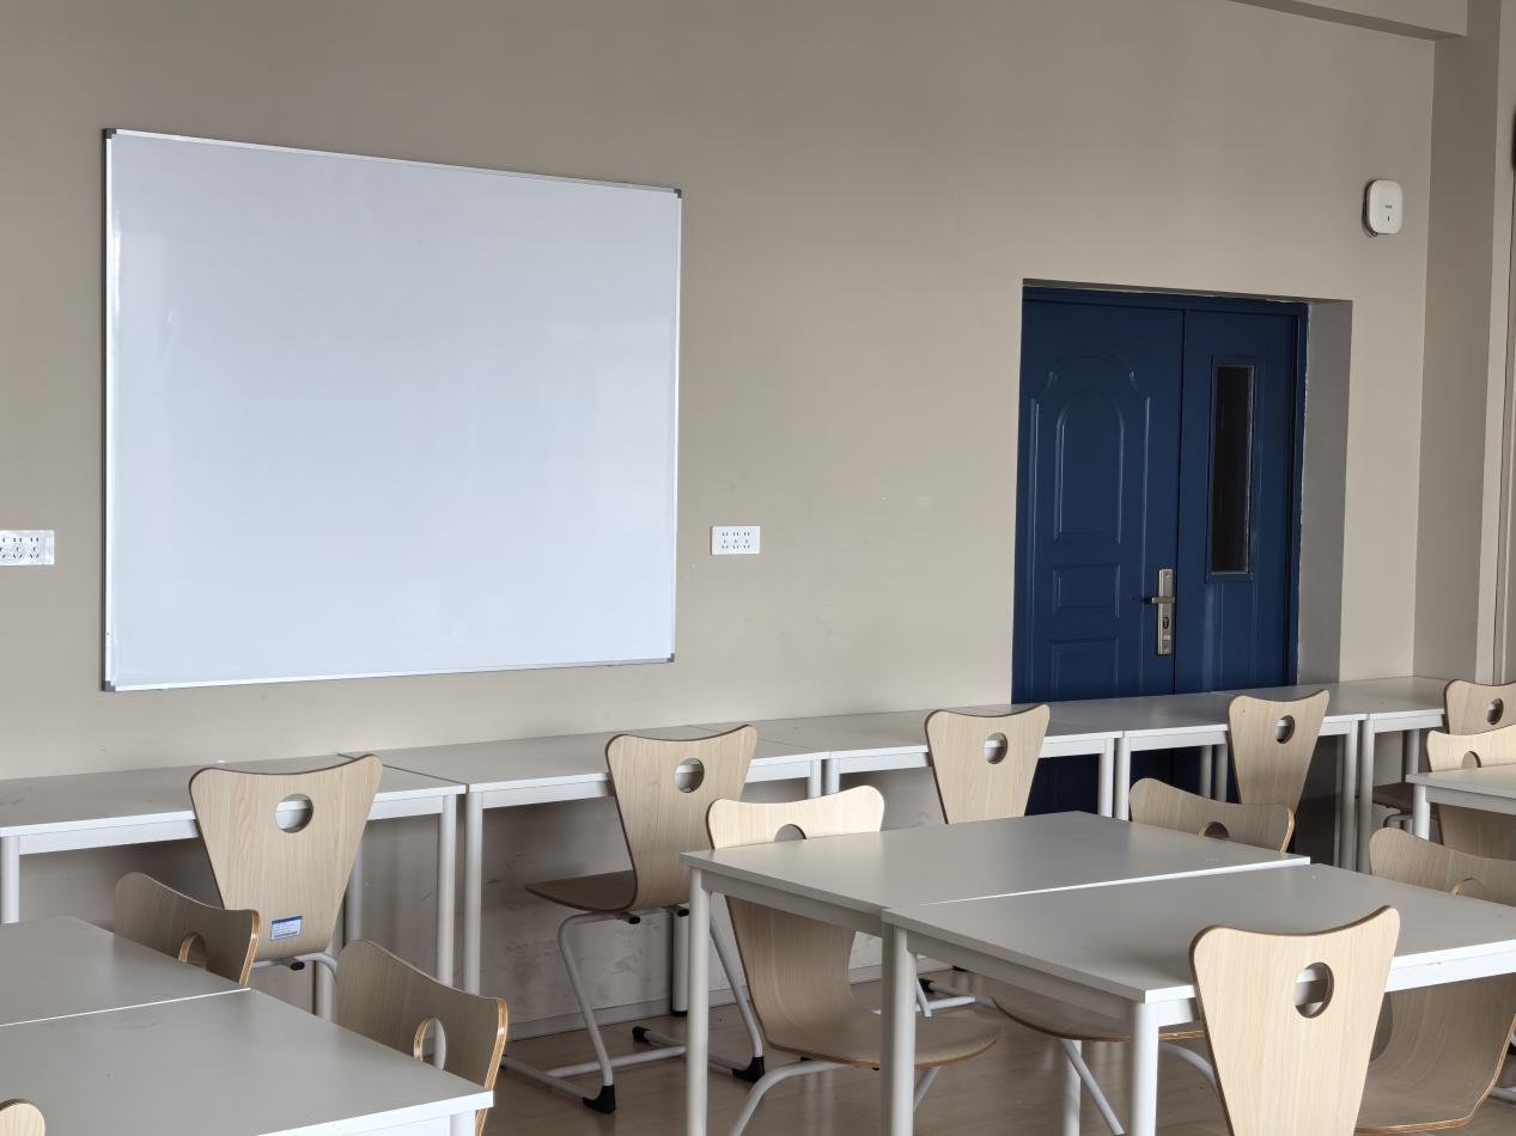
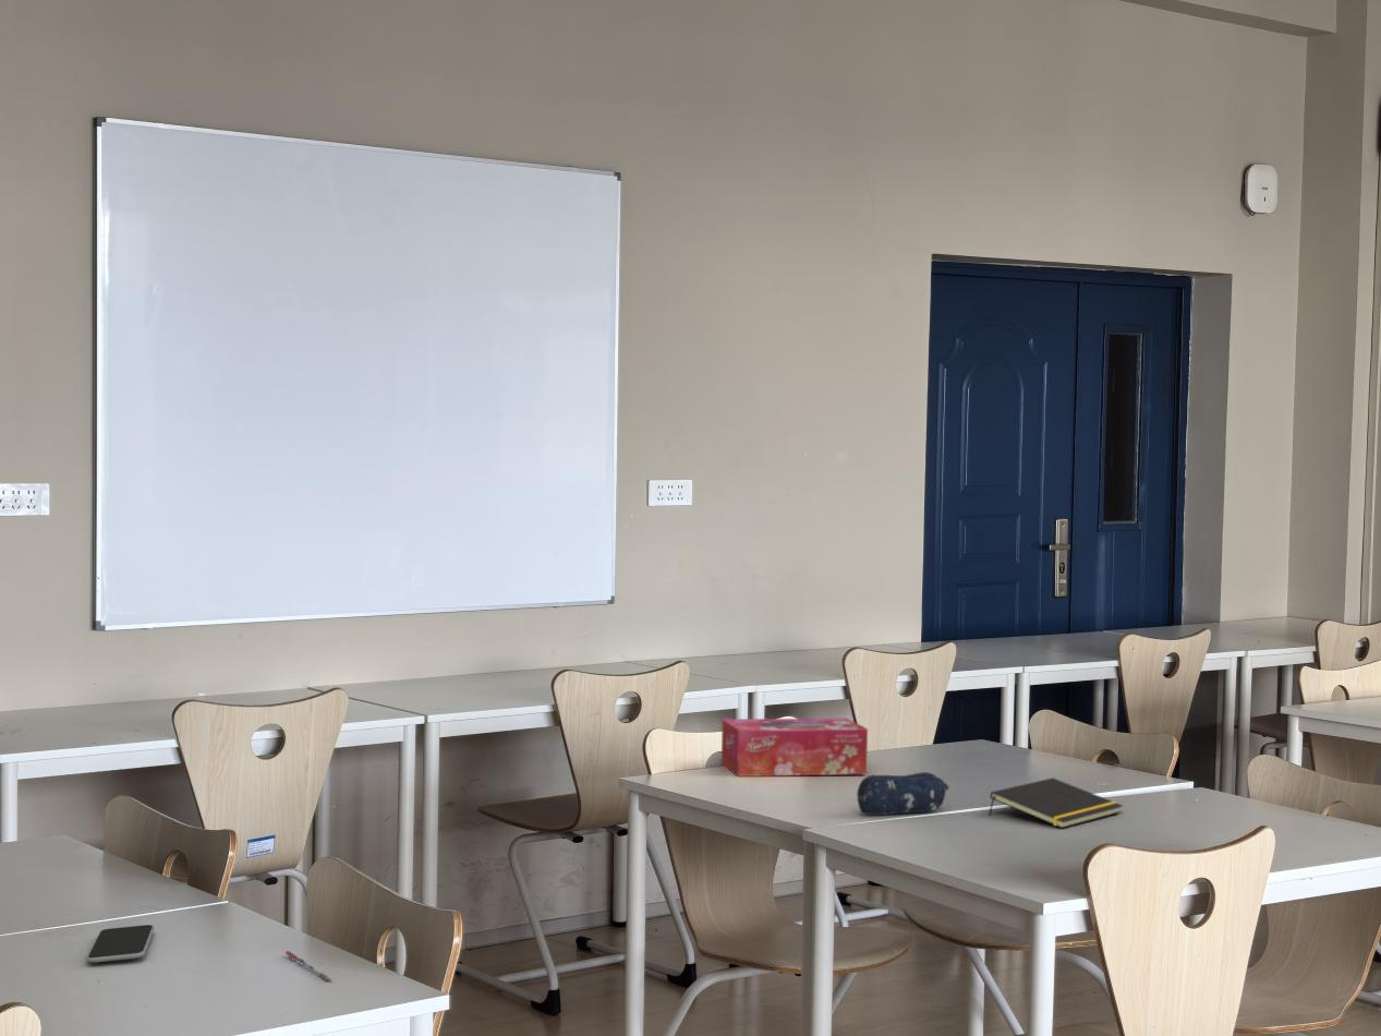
+ pen [284,950,332,981]
+ pencil case [856,771,949,816]
+ tissue box [720,718,869,778]
+ smartphone [86,924,155,964]
+ notepad [988,776,1124,829]
